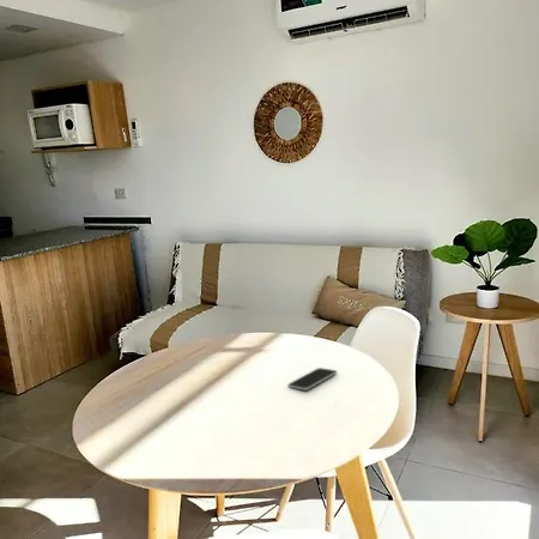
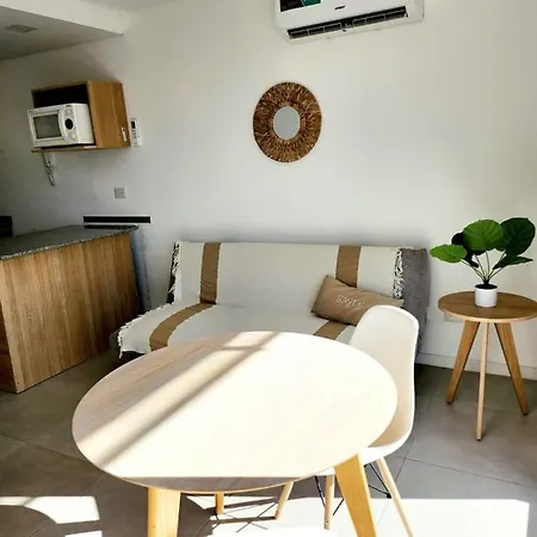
- smartphone [287,367,338,392]
